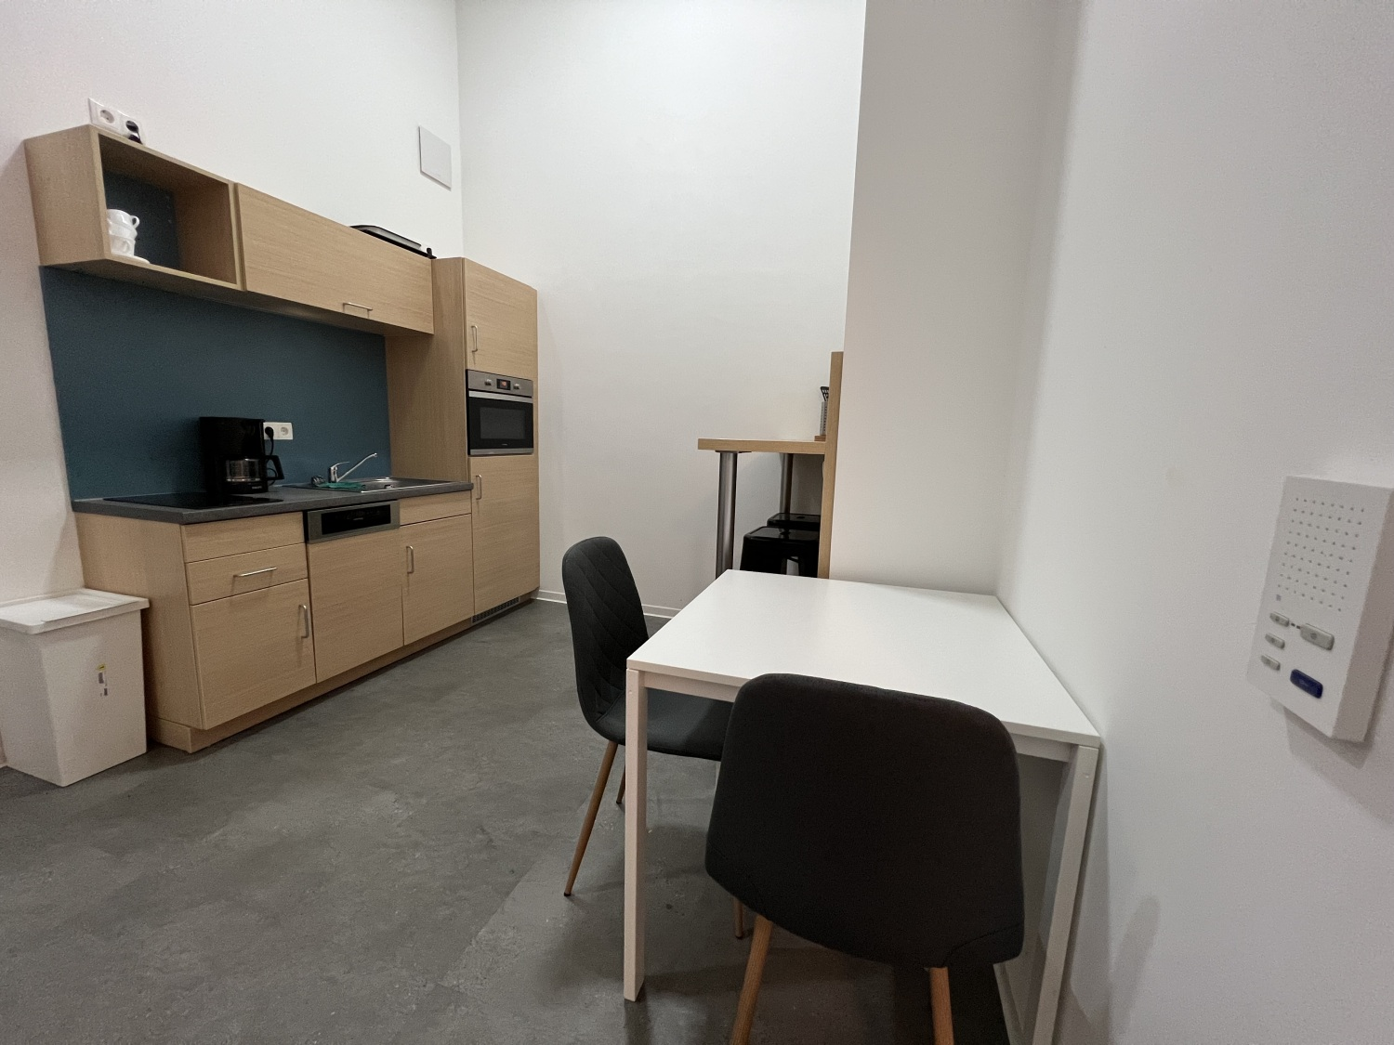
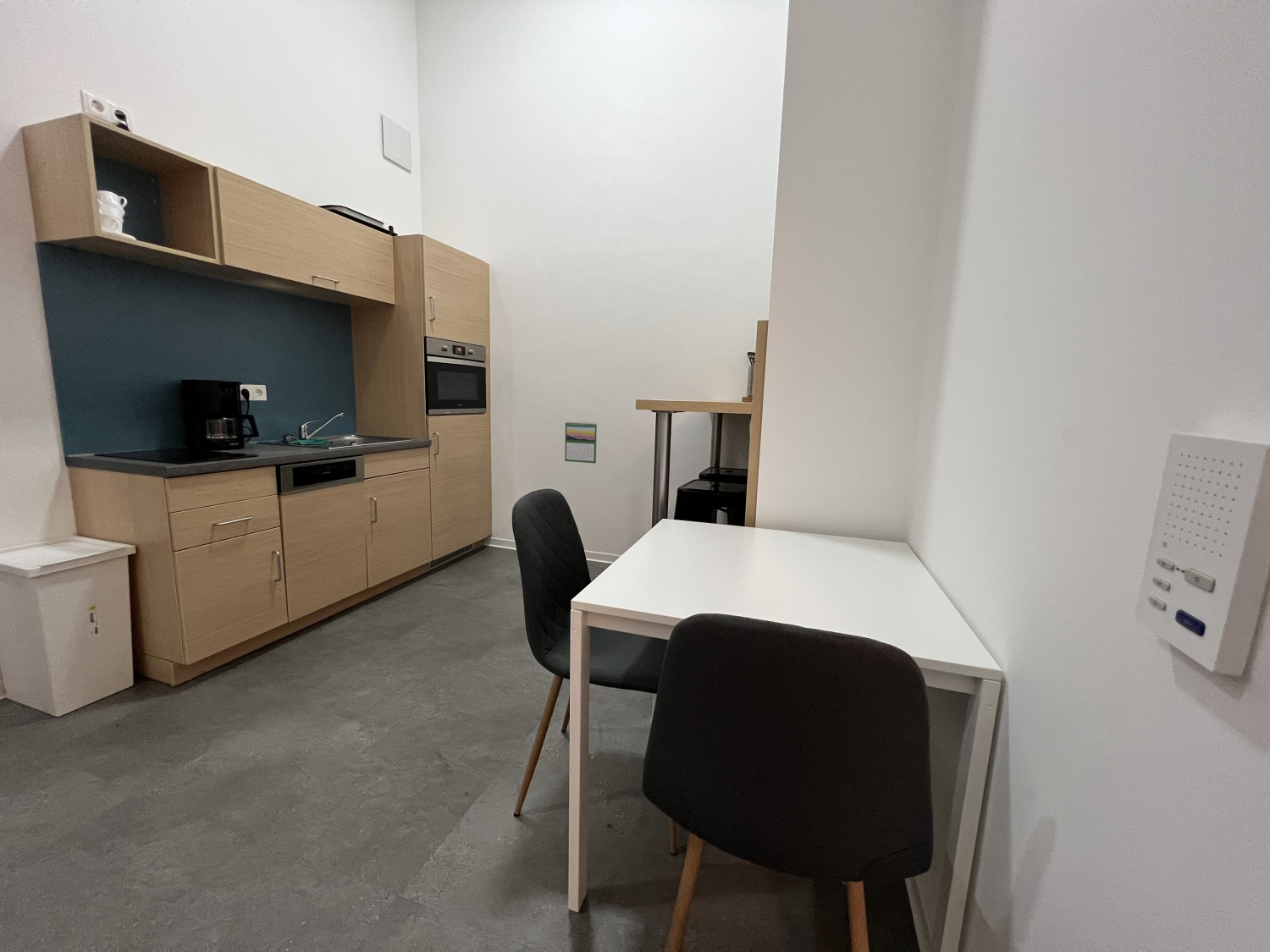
+ calendar [564,421,598,464]
